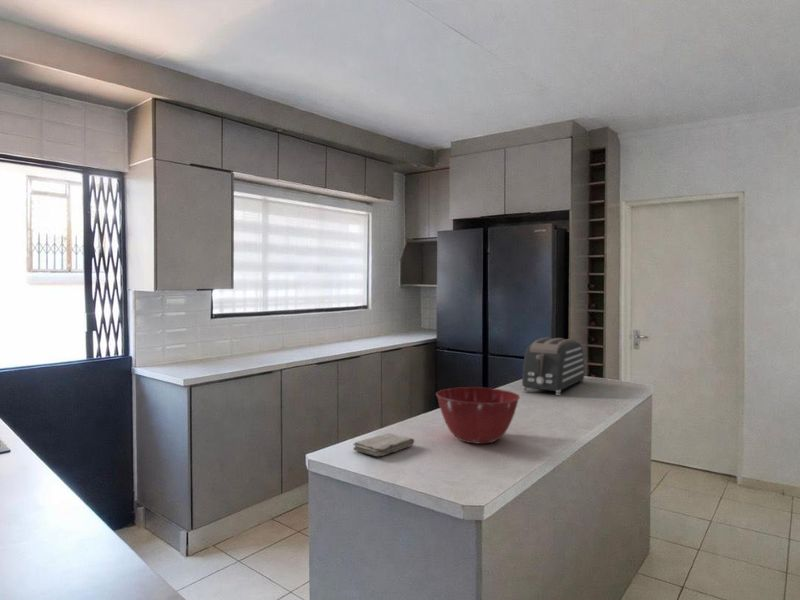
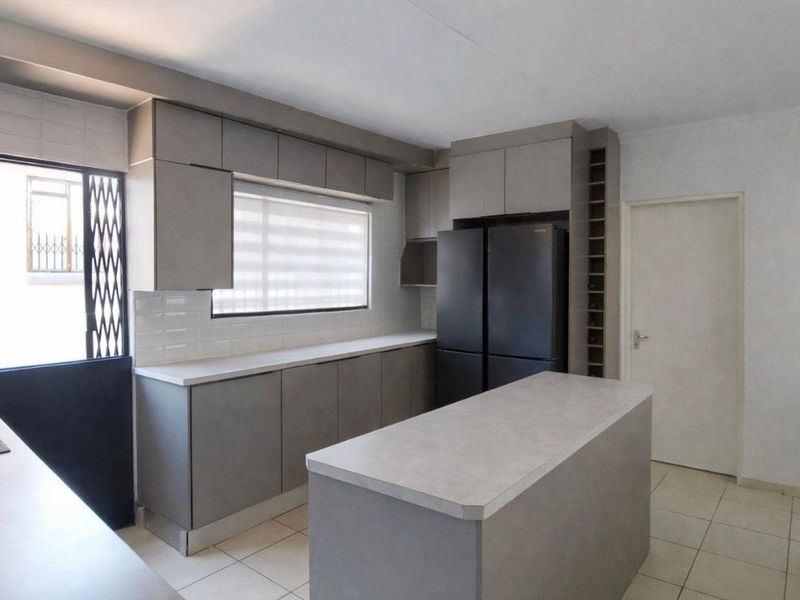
- washcloth [352,432,415,457]
- mixing bowl [435,386,521,445]
- toaster [521,336,585,396]
